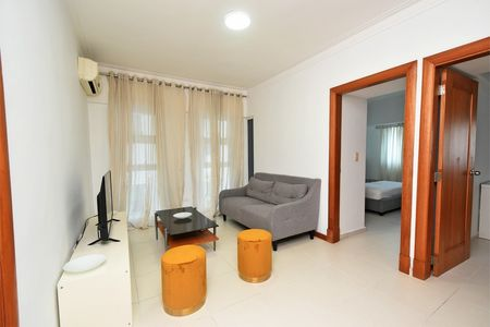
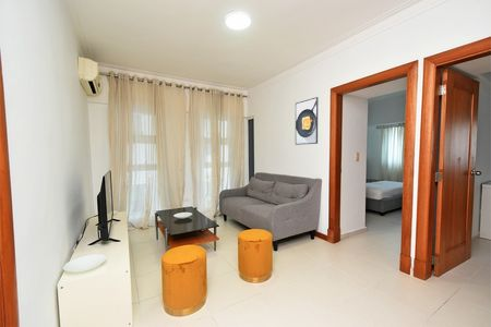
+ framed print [295,96,320,146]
